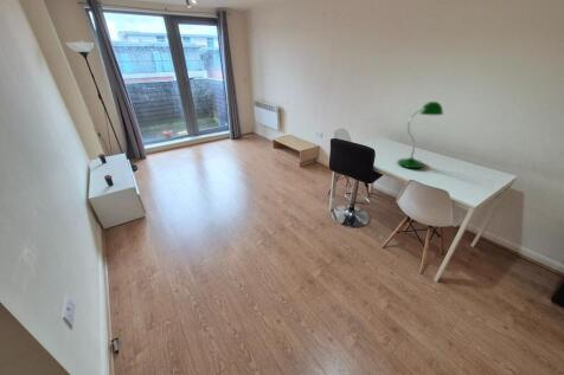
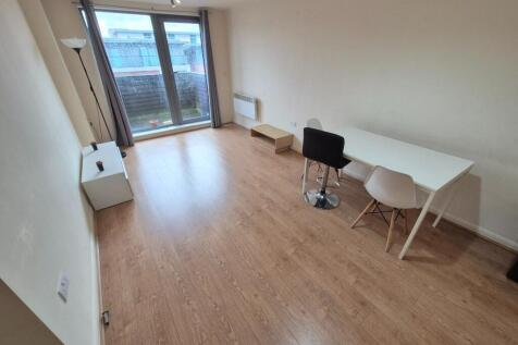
- desk lamp [397,101,444,169]
